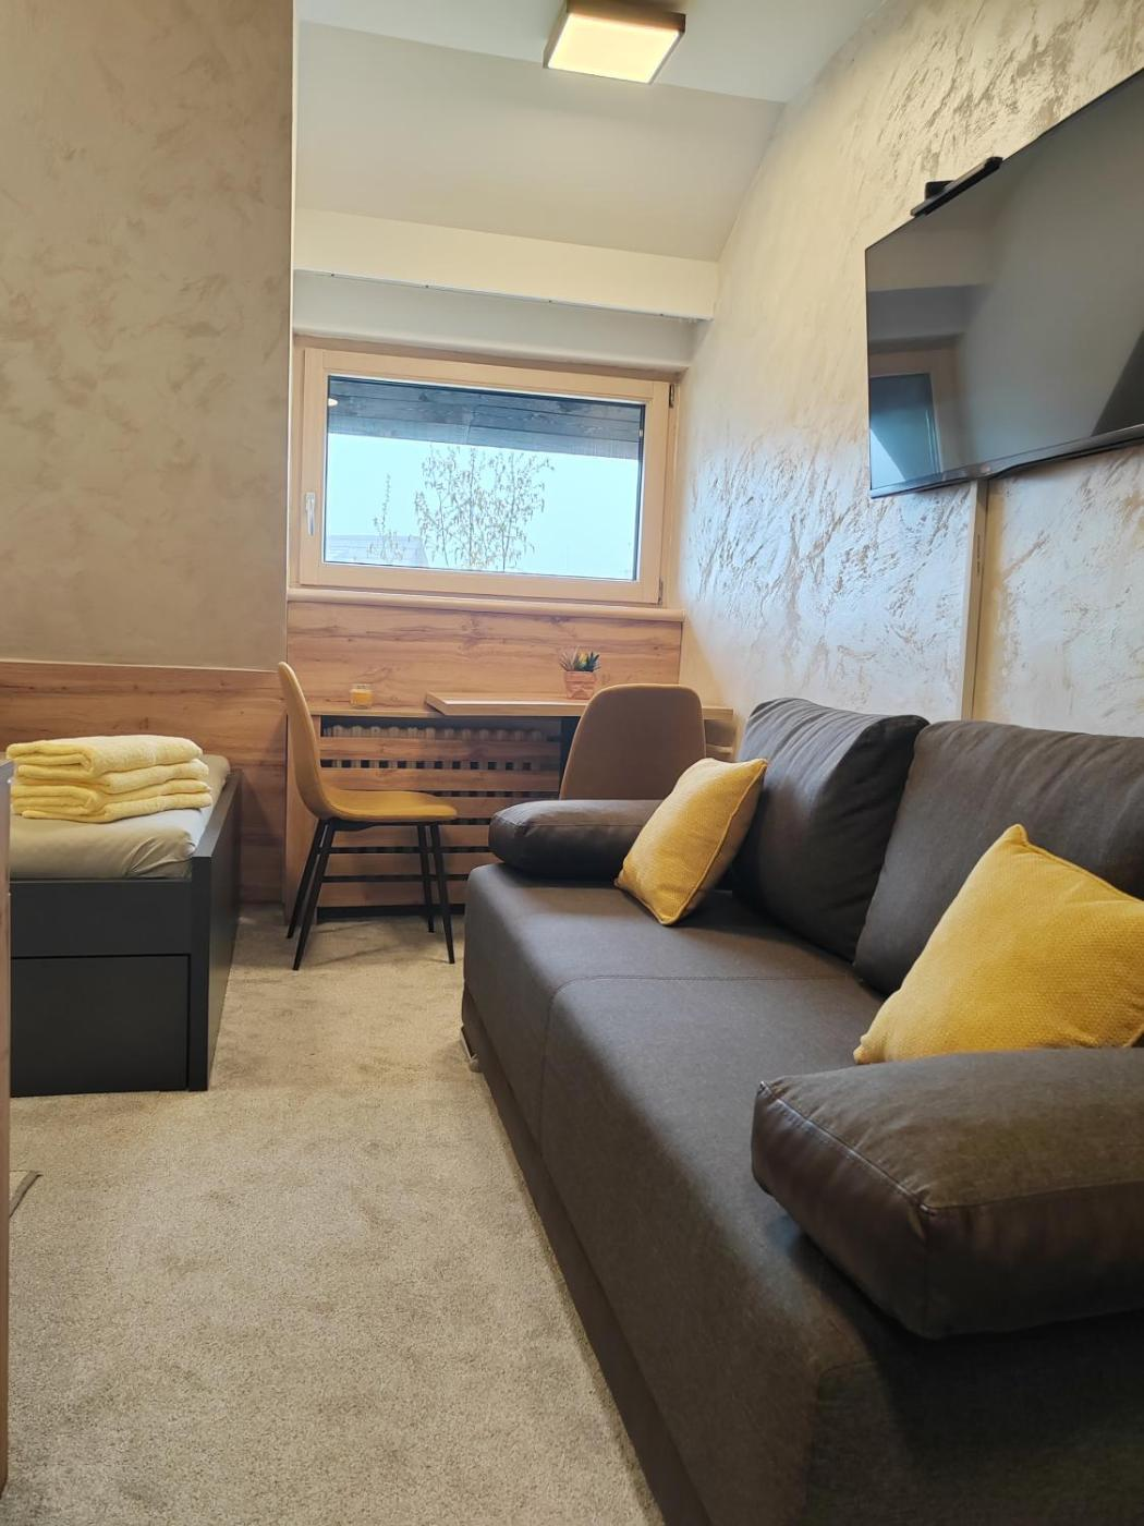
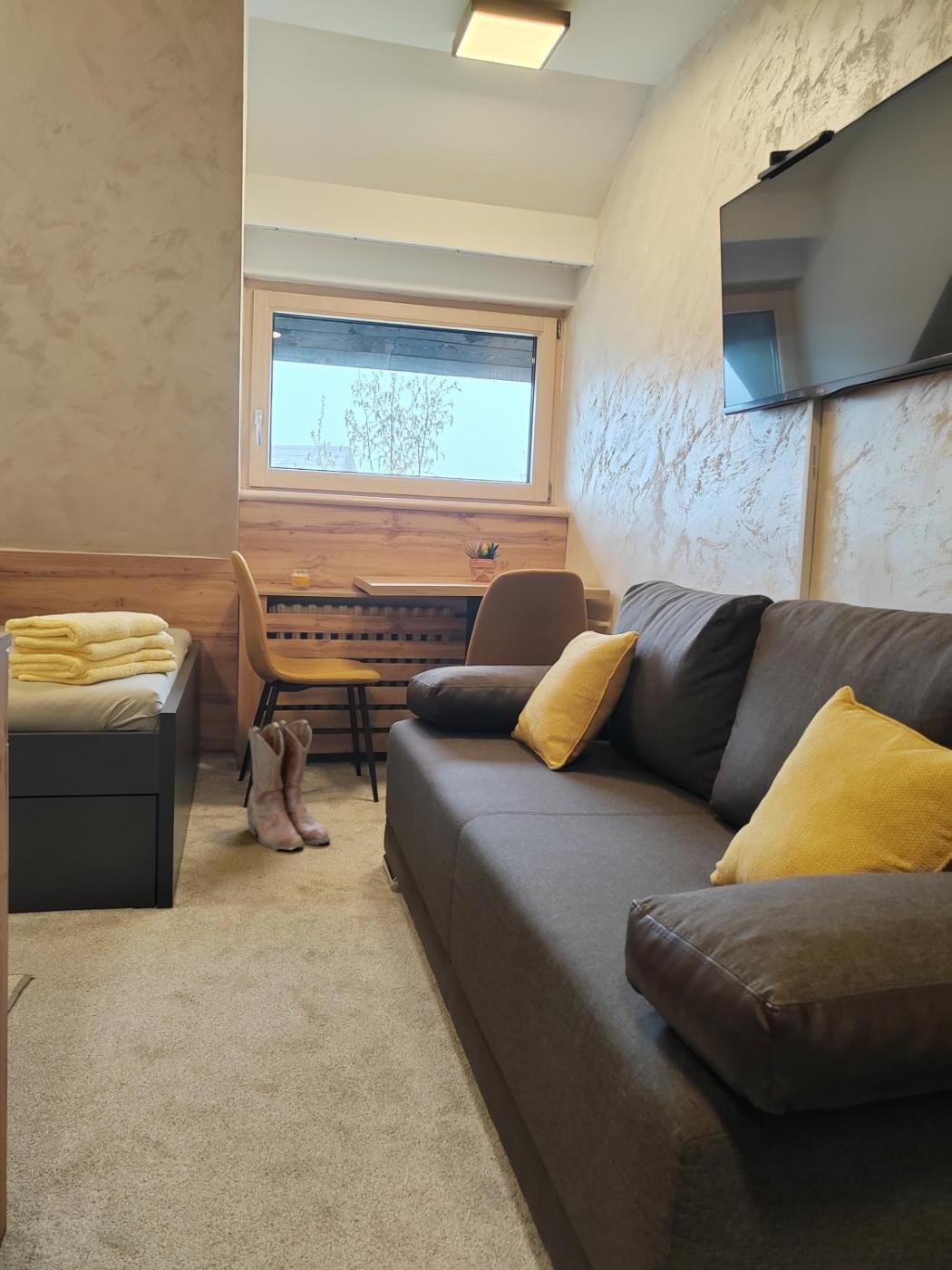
+ boots [246,718,332,851]
